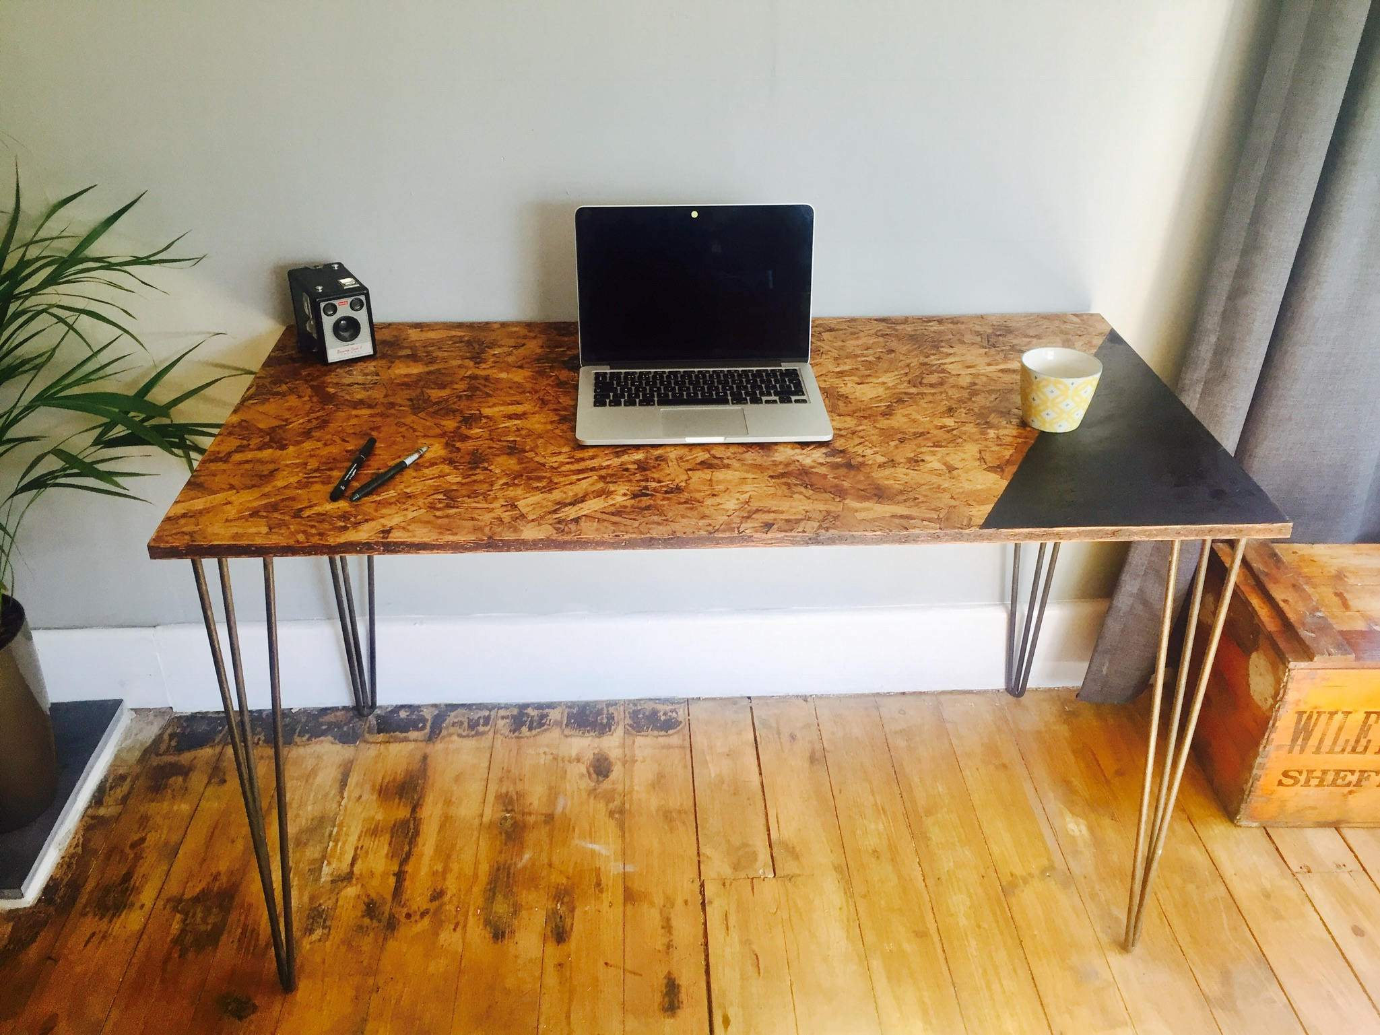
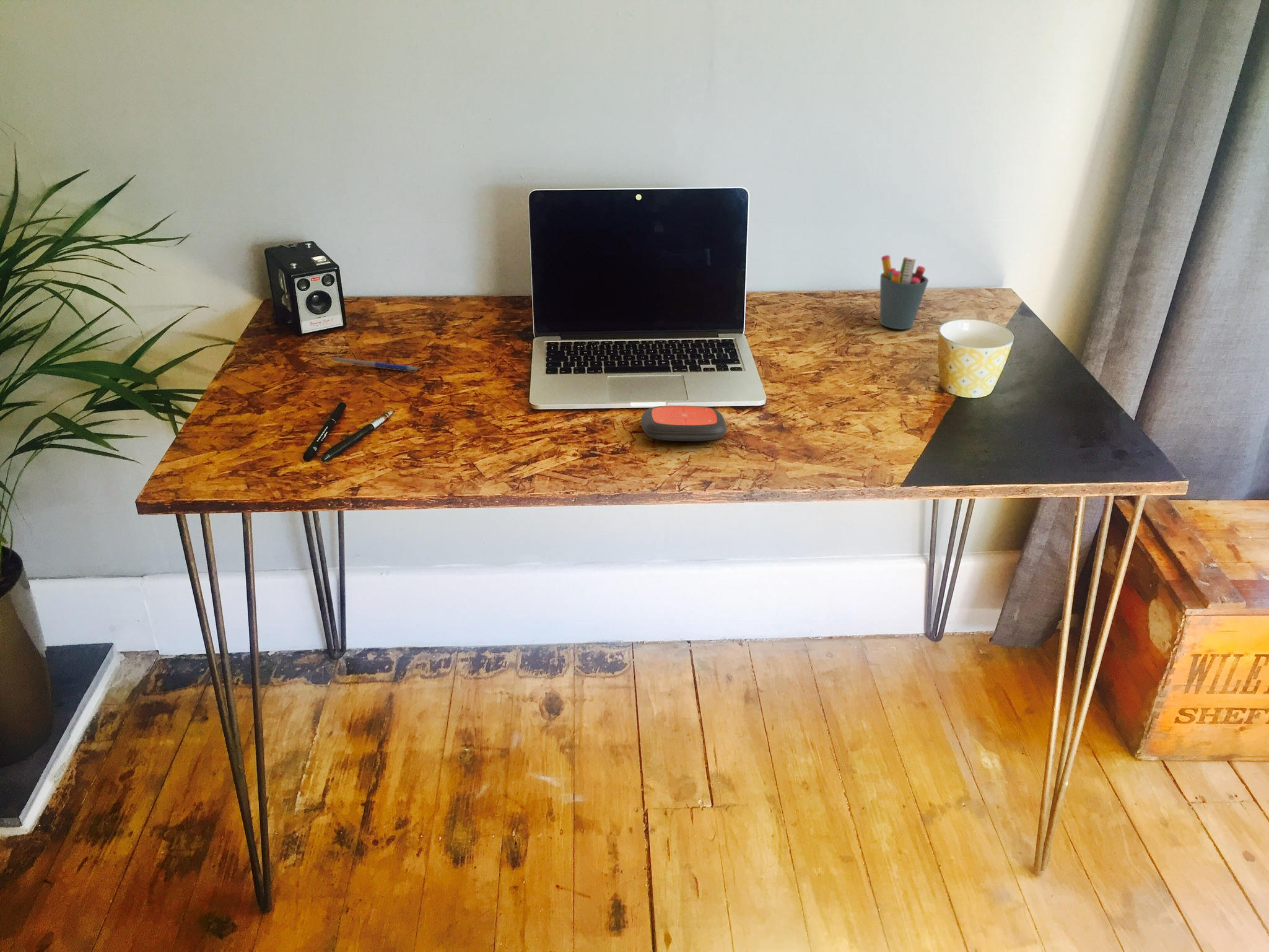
+ pen [331,357,419,372]
+ remote control [640,405,727,442]
+ pen holder [879,255,929,330]
